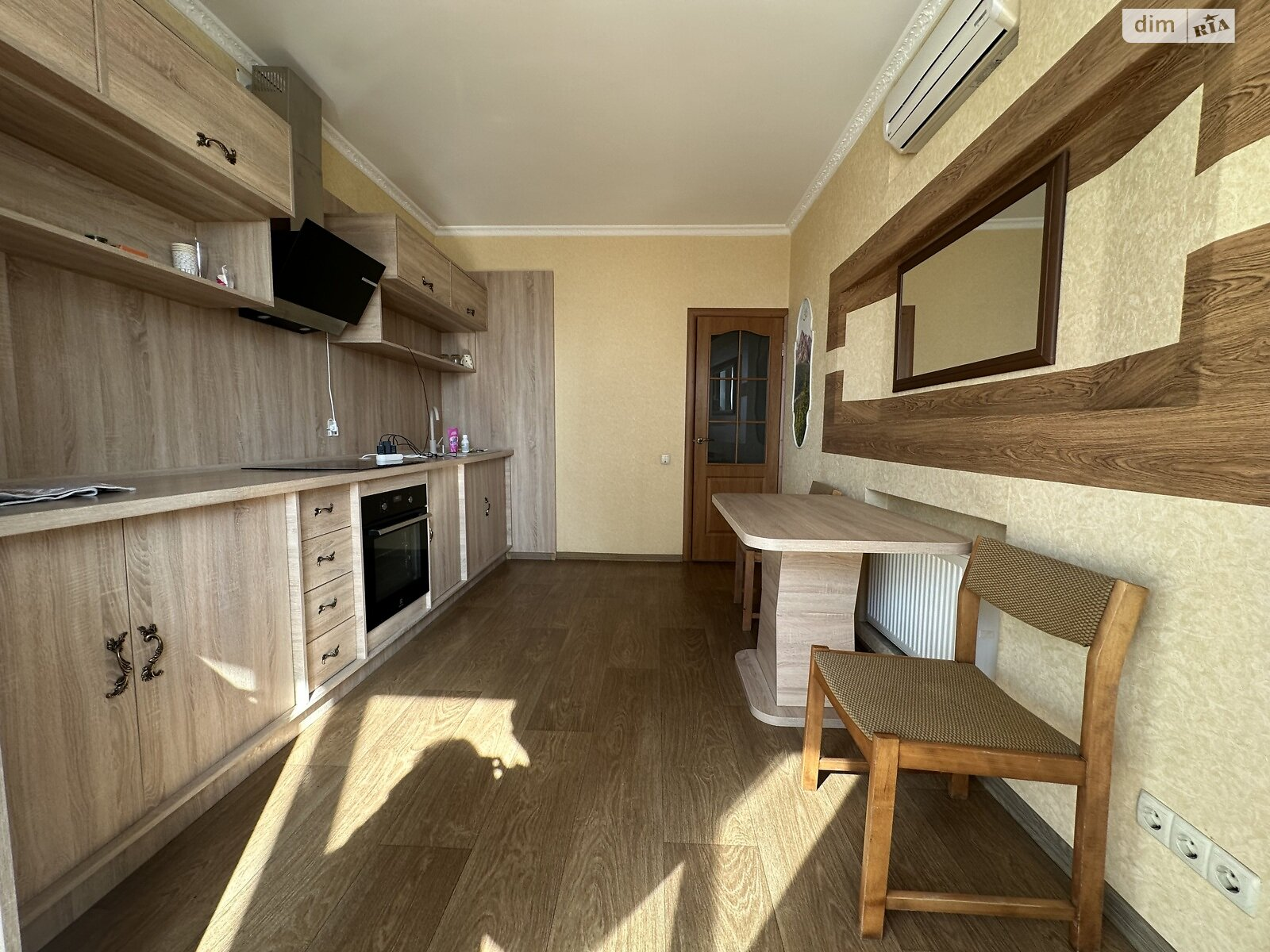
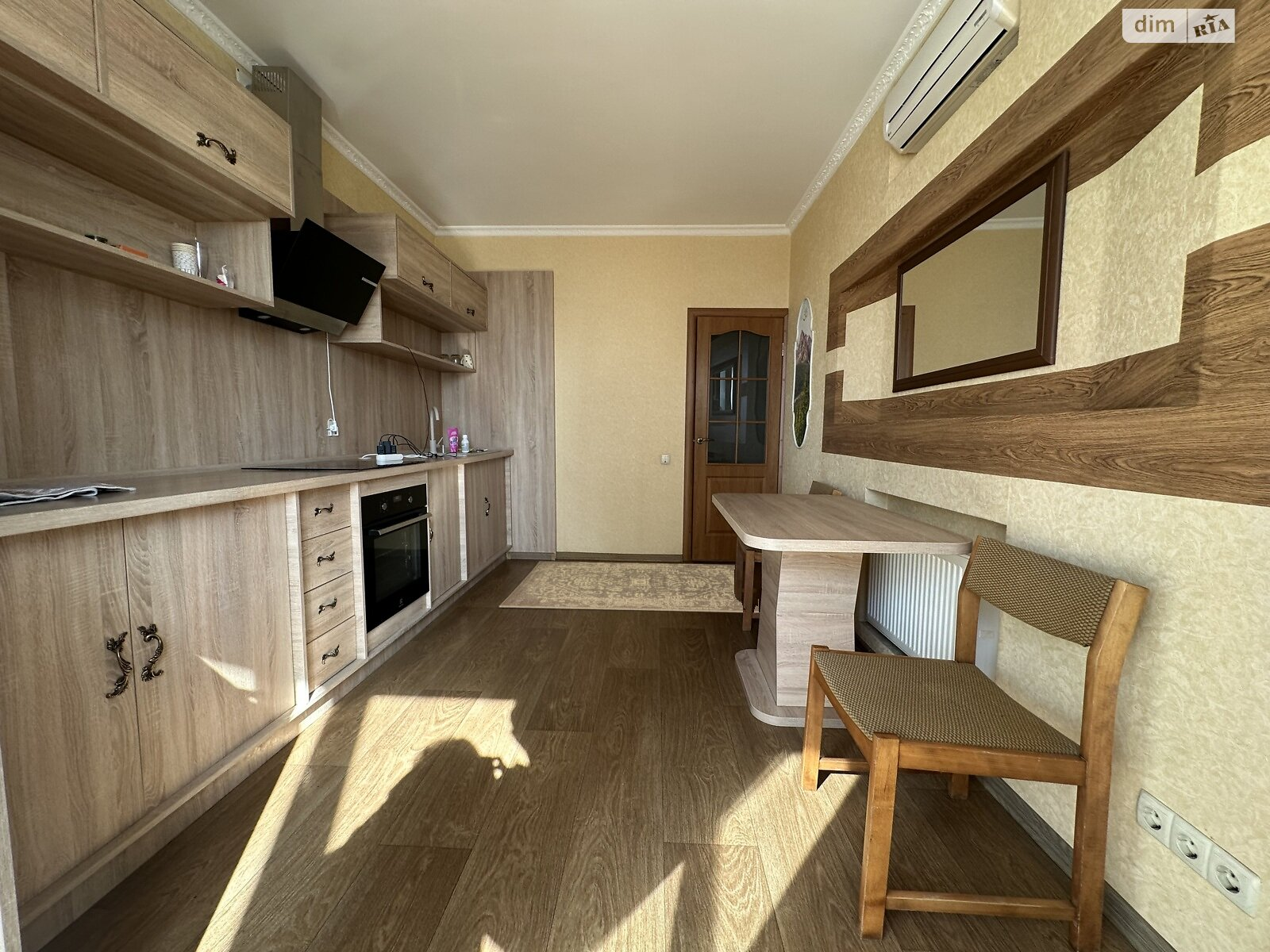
+ rug [498,560,760,613]
